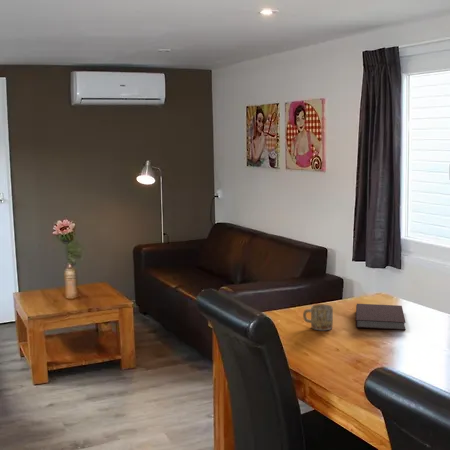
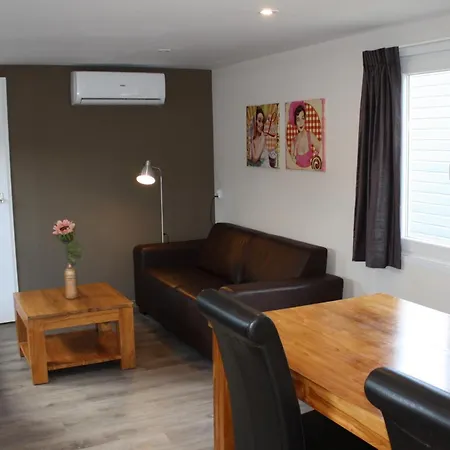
- notebook [355,303,407,331]
- mug [302,303,334,331]
